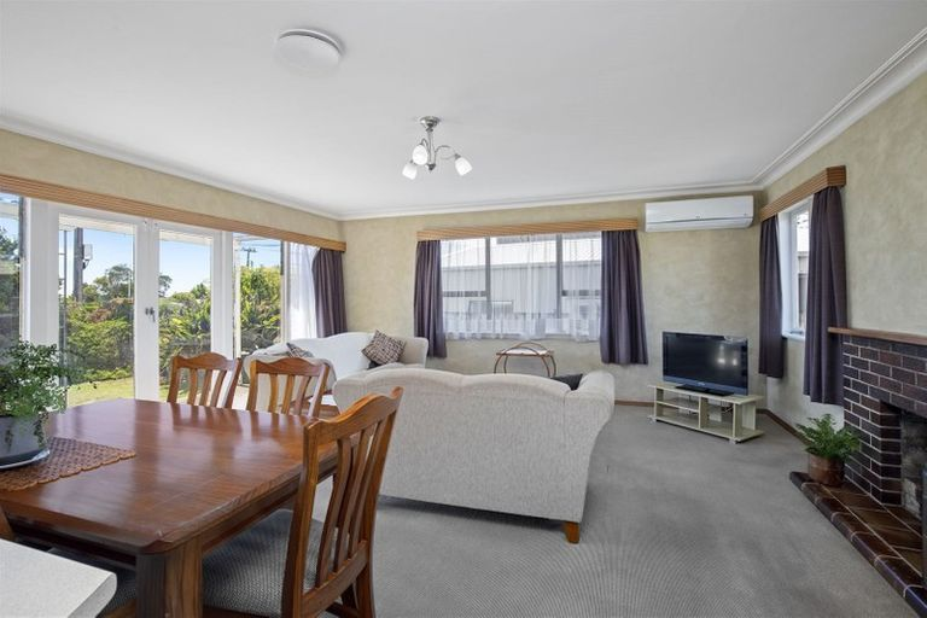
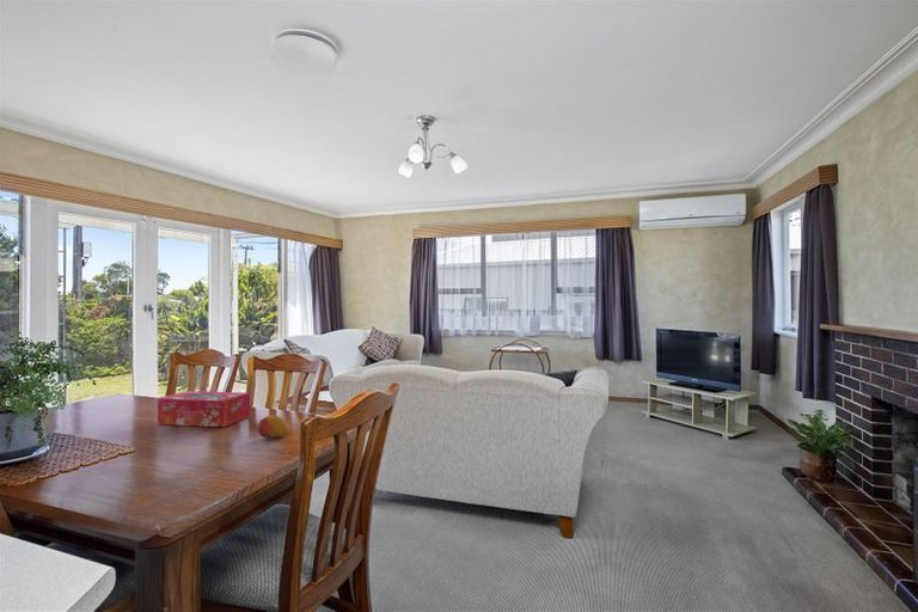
+ tissue box [157,390,251,428]
+ fruit [257,415,289,439]
